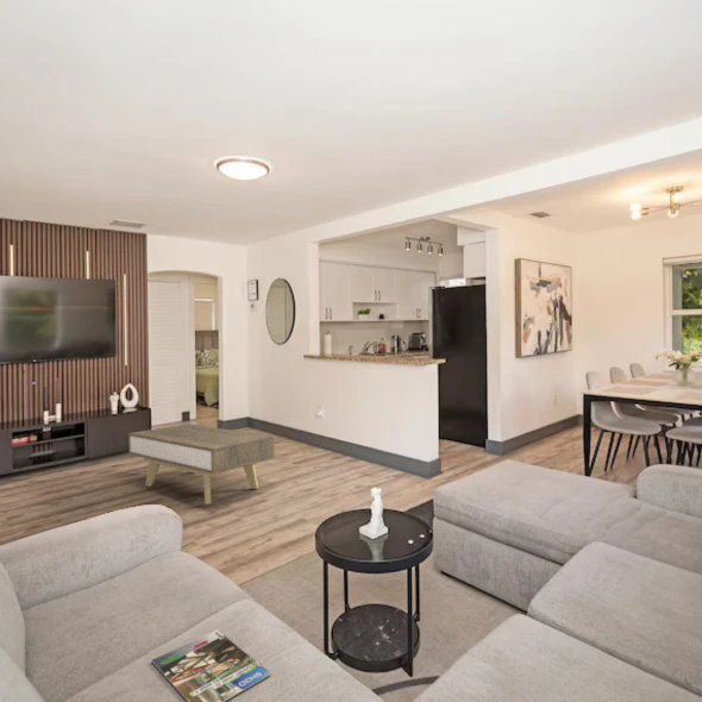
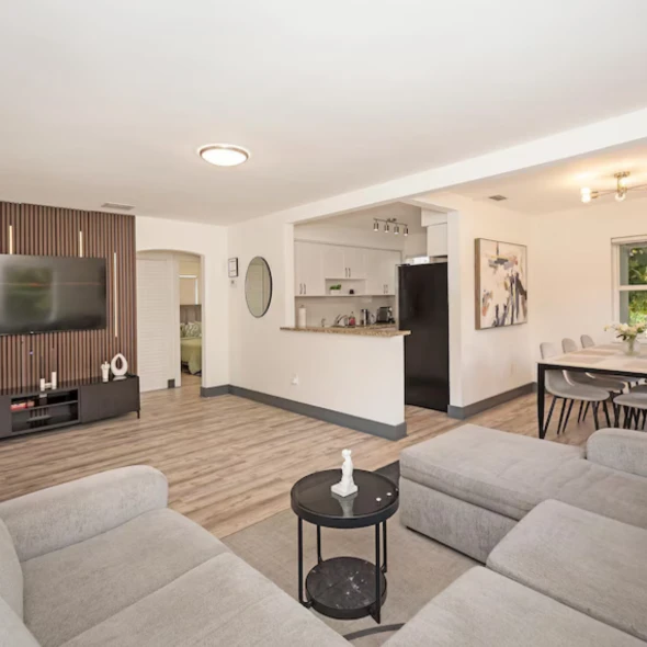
- magazine [151,628,272,702]
- coffee table [127,422,275,506]
